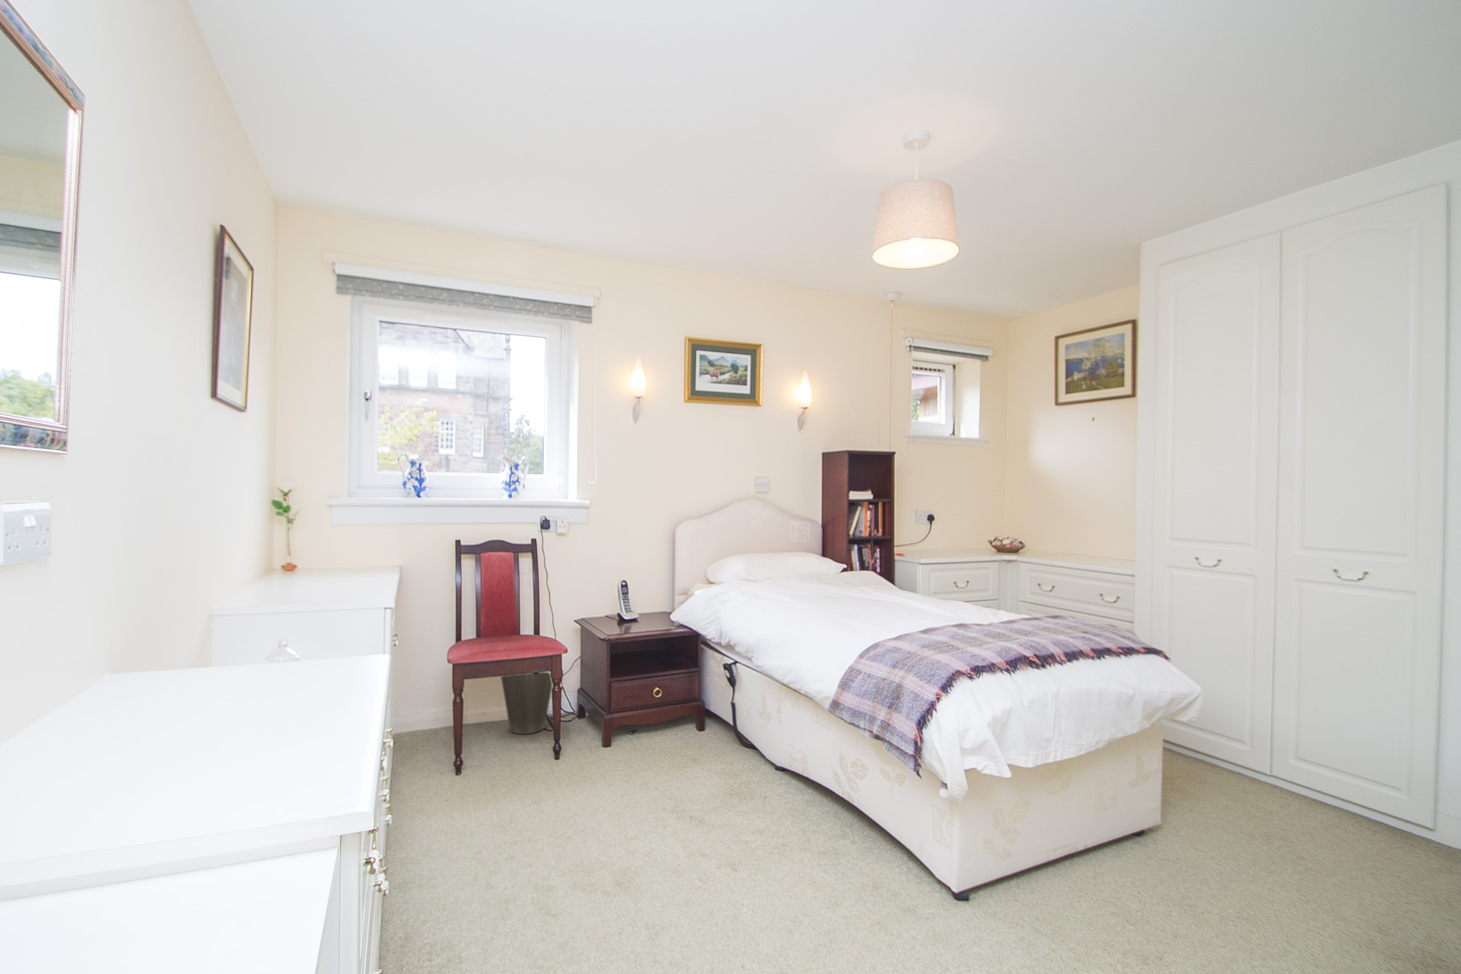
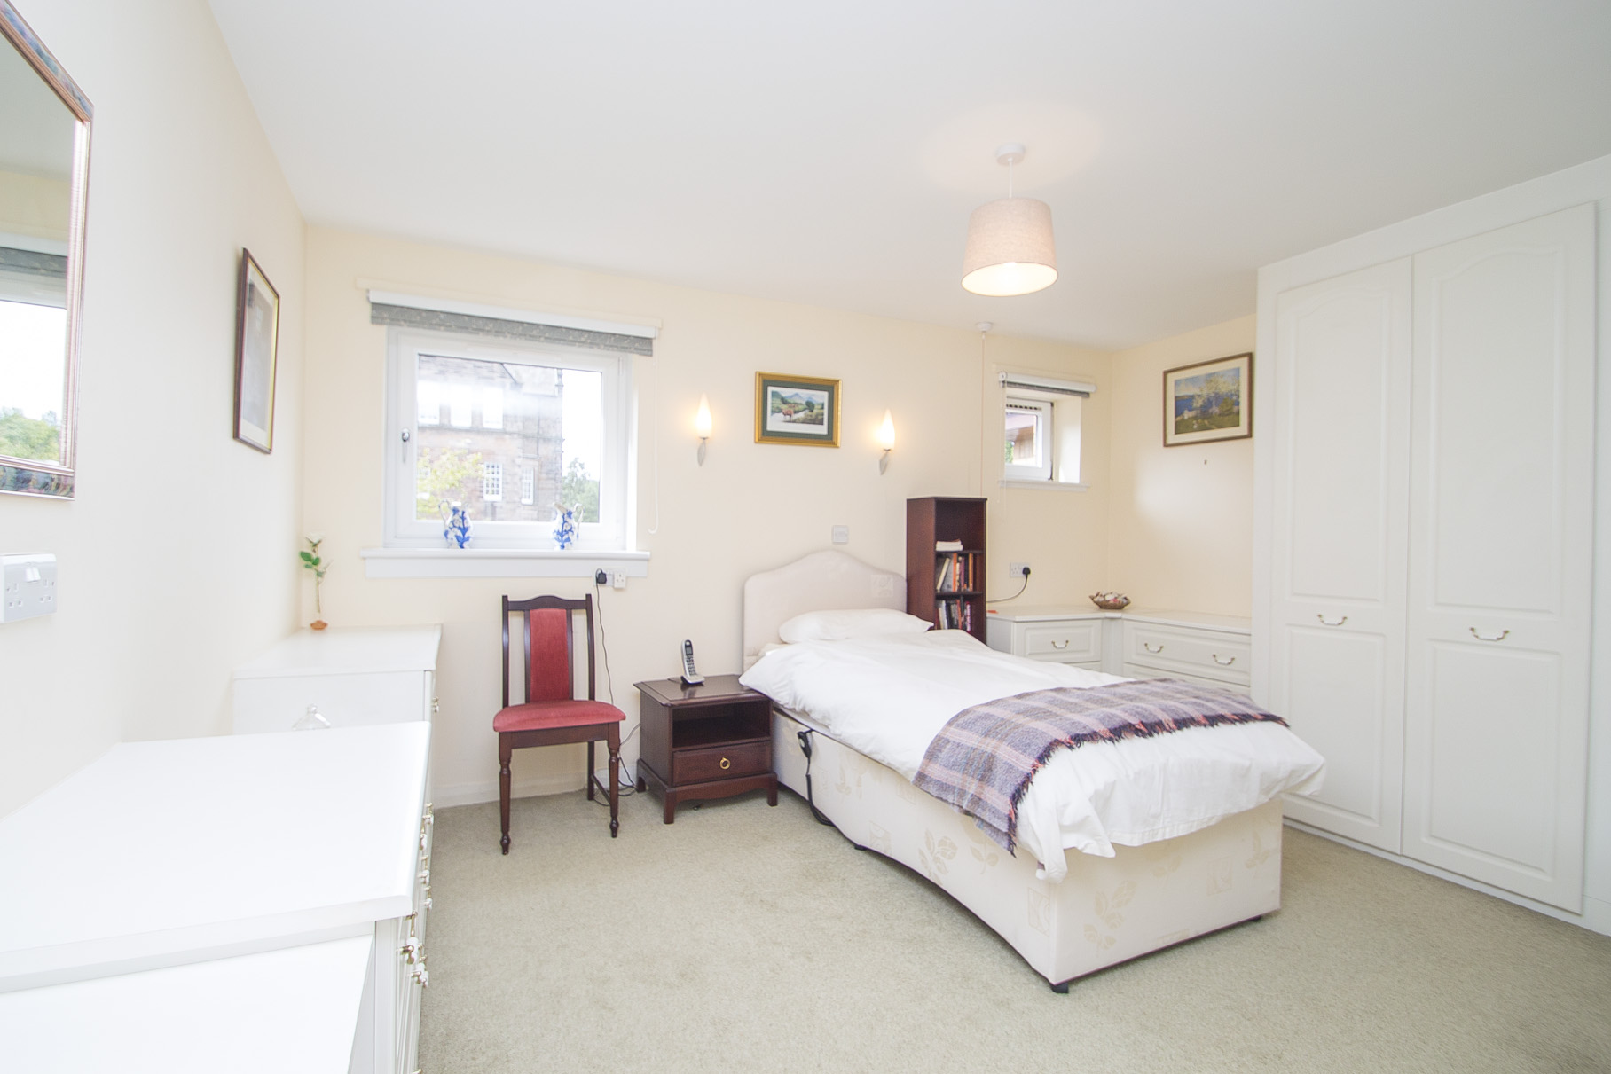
- waste basket [500,672,552,735]
